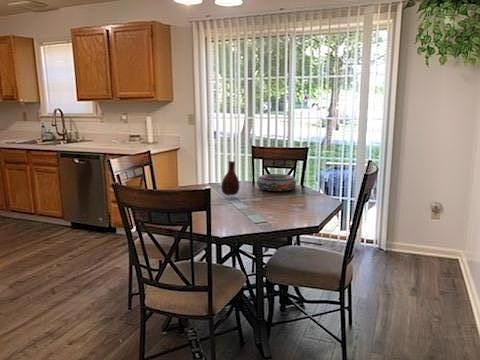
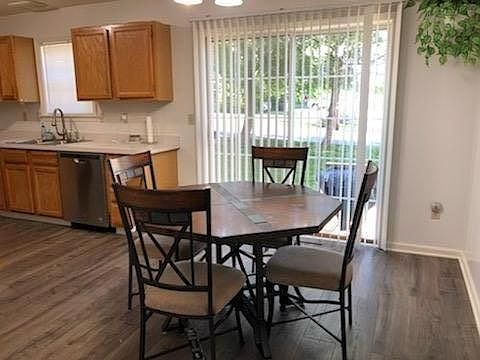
- vase [216,160,240,202]
- bowl [256,173,297,192]
